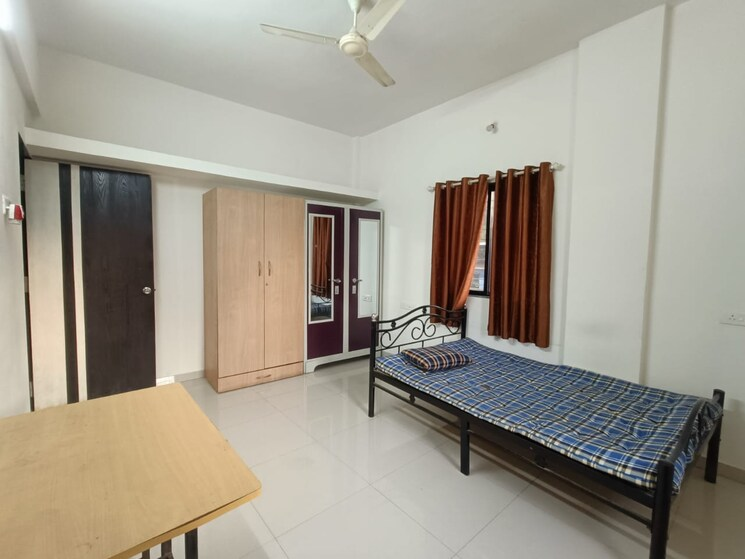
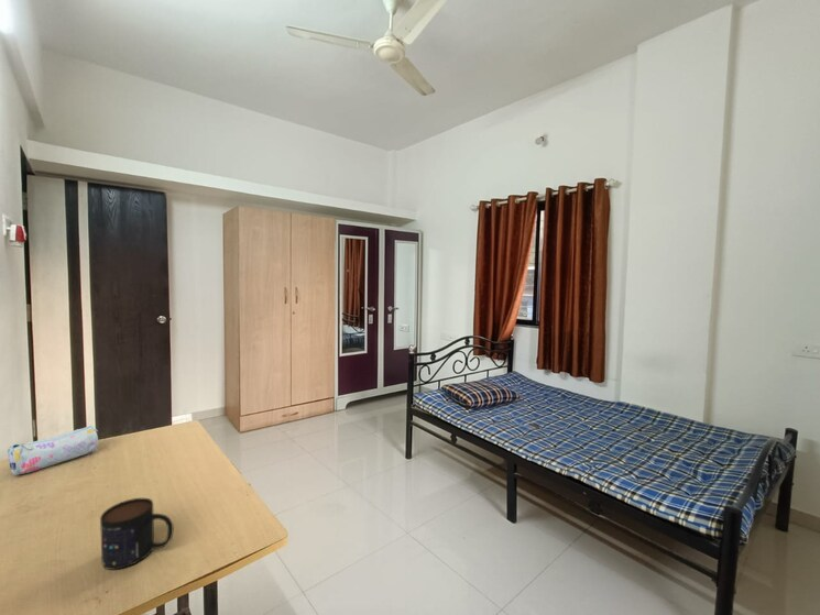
+ pencil case [7,425,99,476]
+ mug [99,497,175,571]
